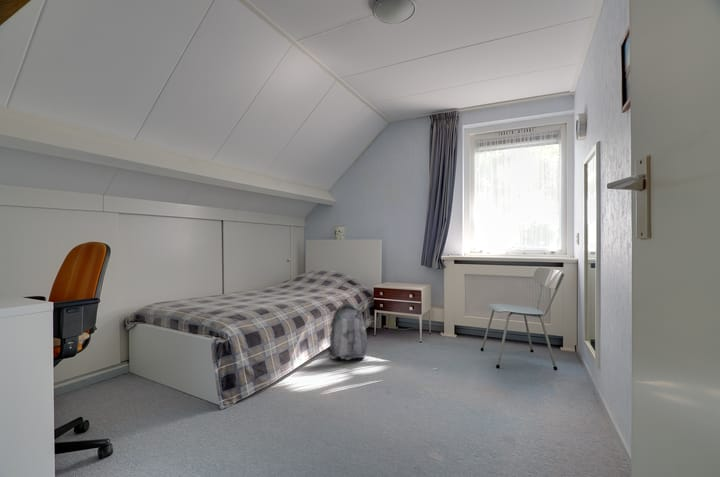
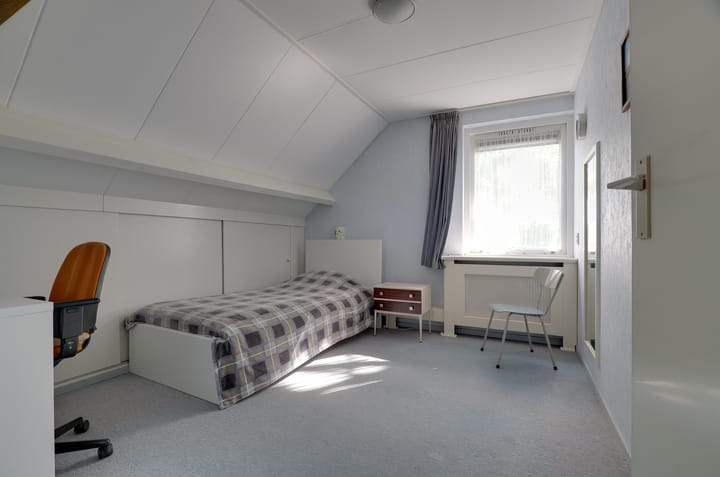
- backpack [327,302,368,362]
